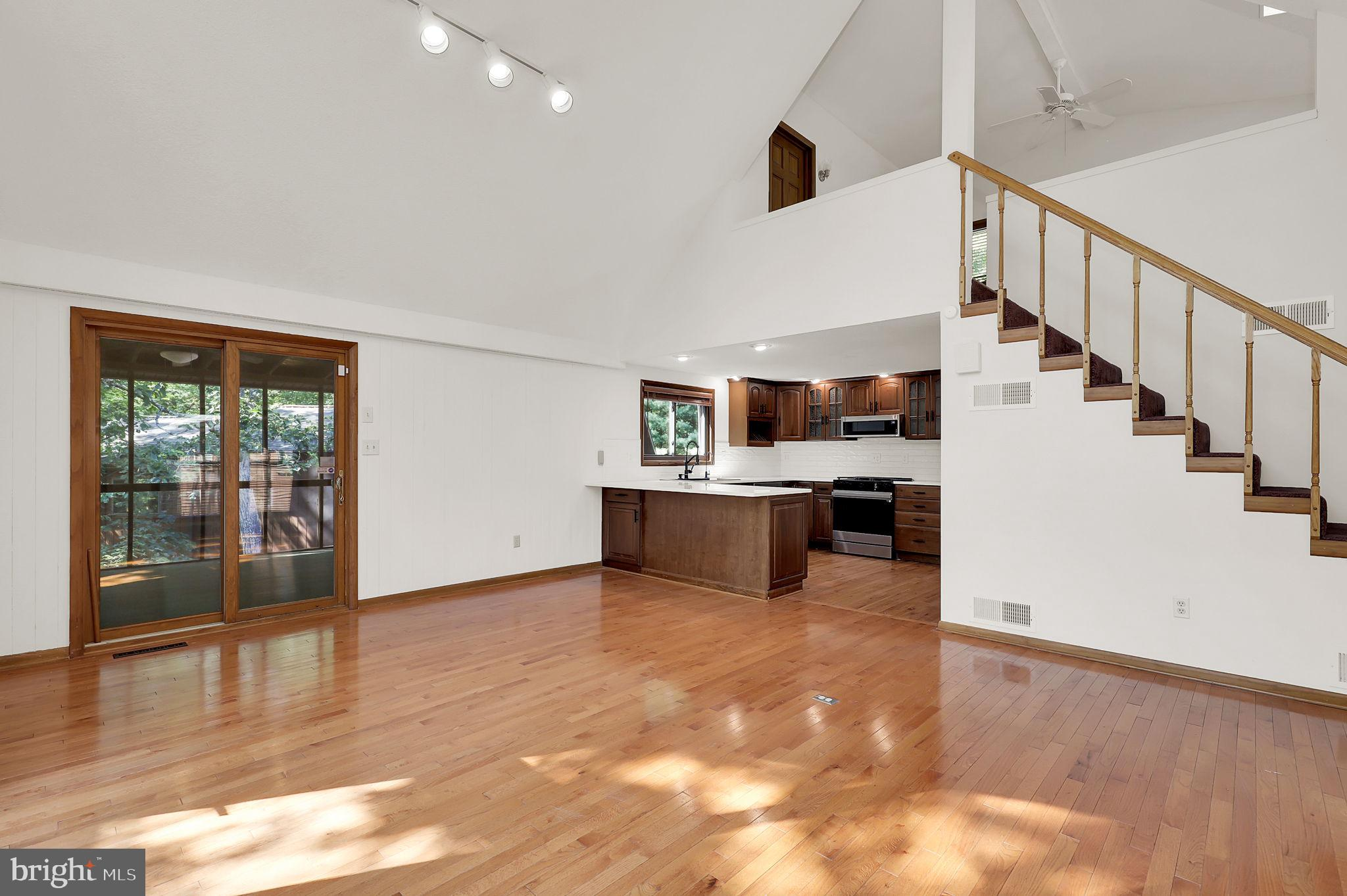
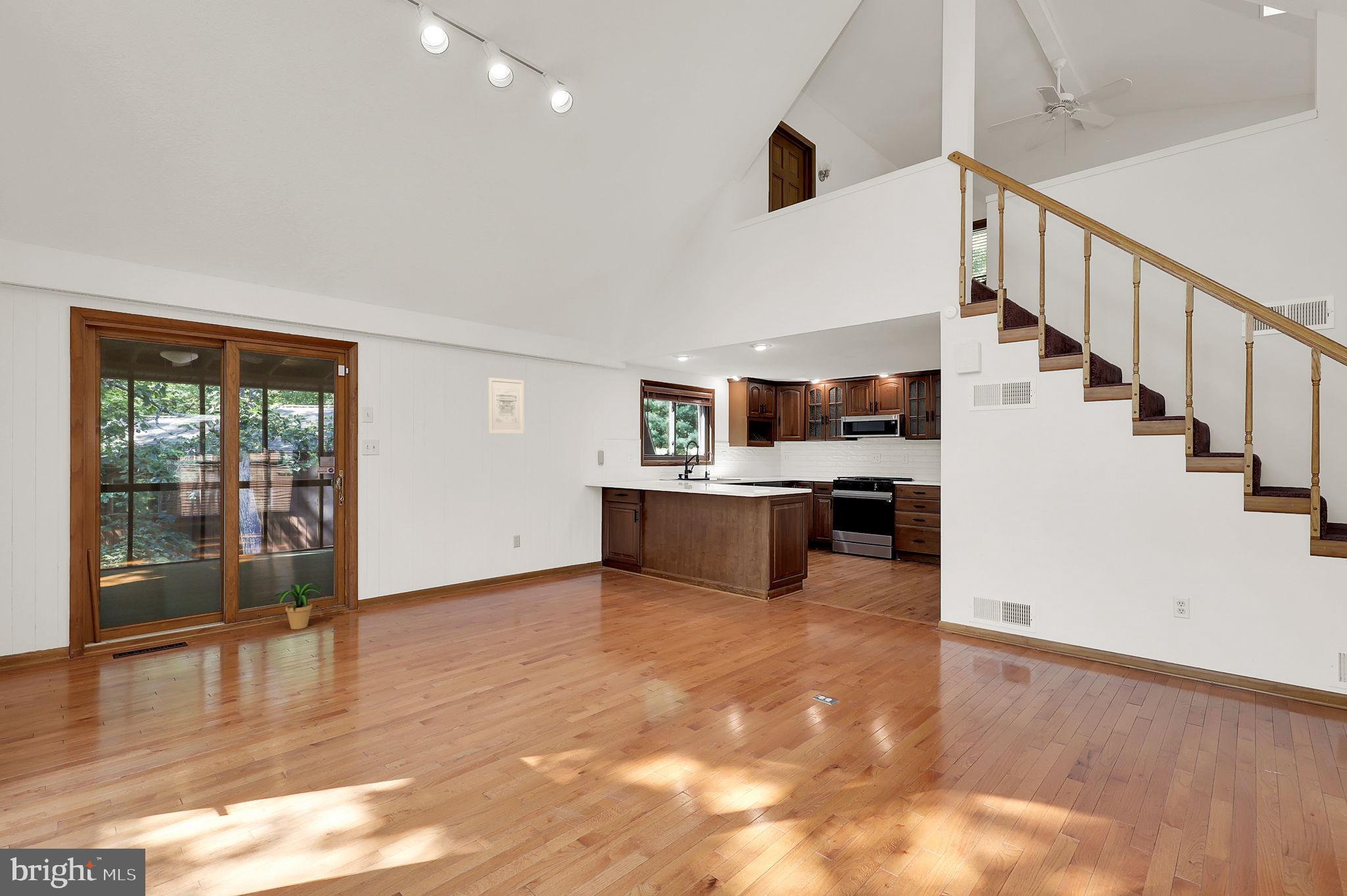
+ potted plant [272,582,322,630]
+ wall art [488,377,525,435]
